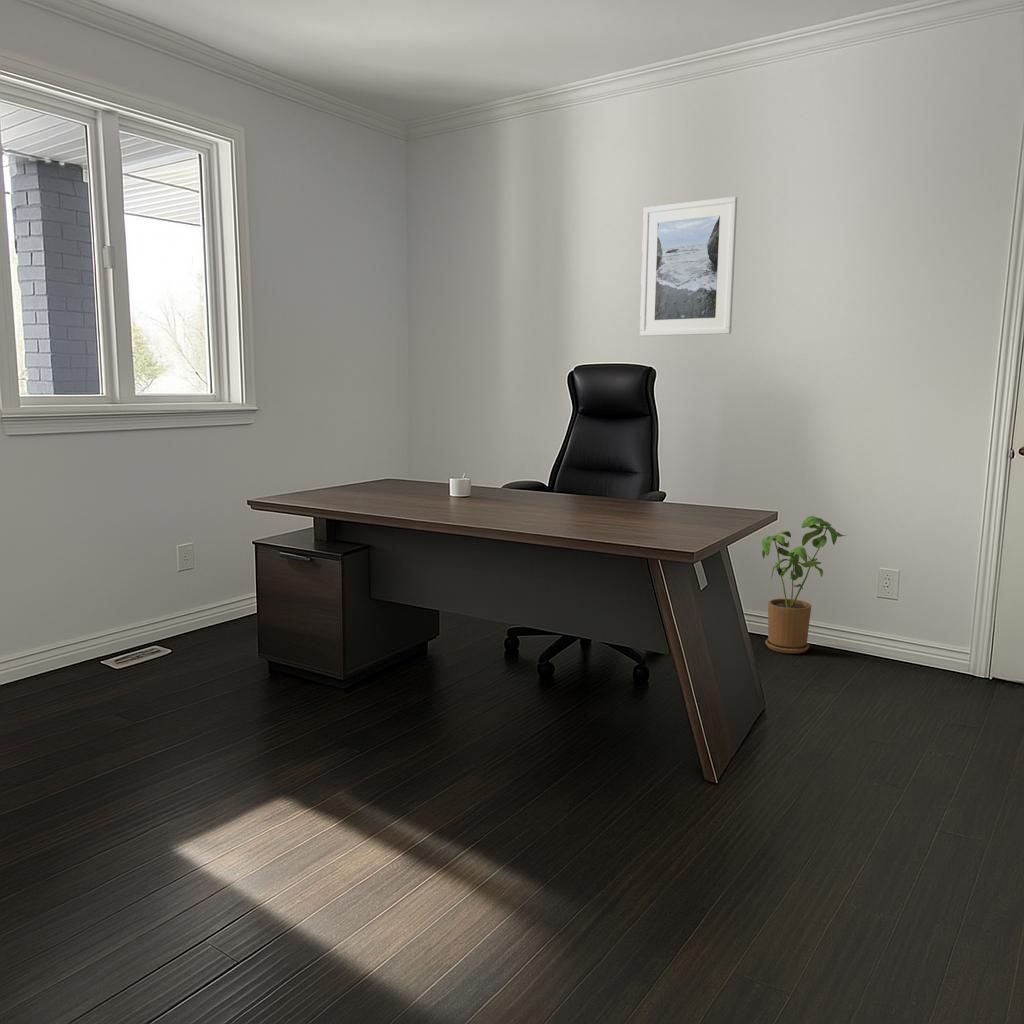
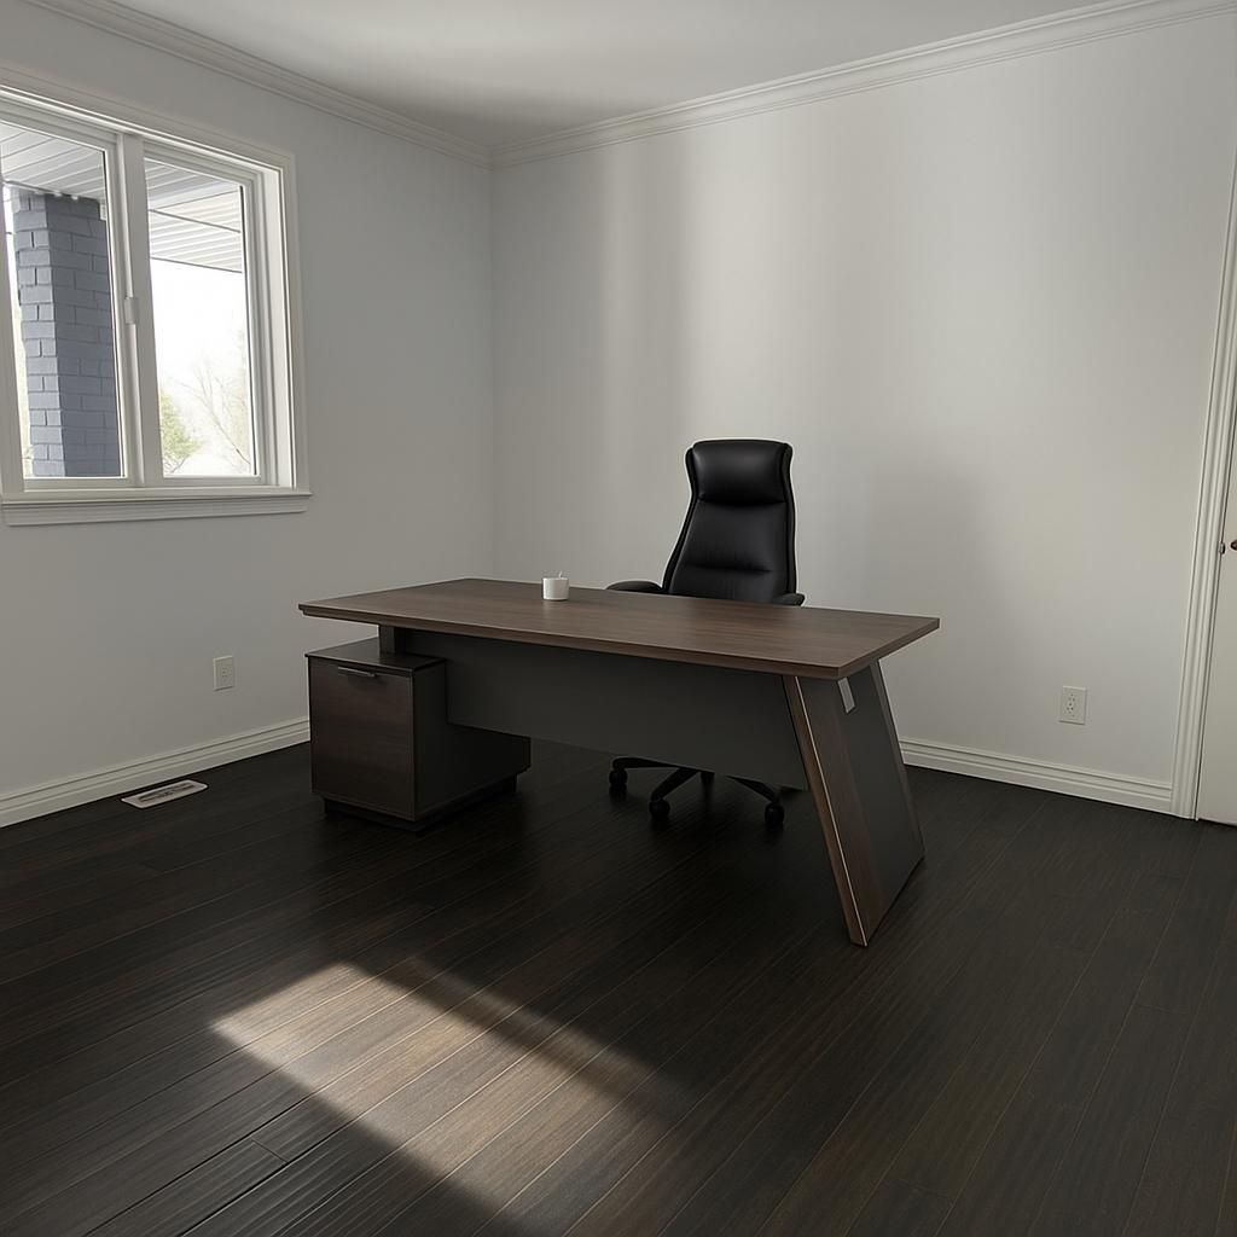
- house plant [760,515,848,655]
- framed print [639,196,738,337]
